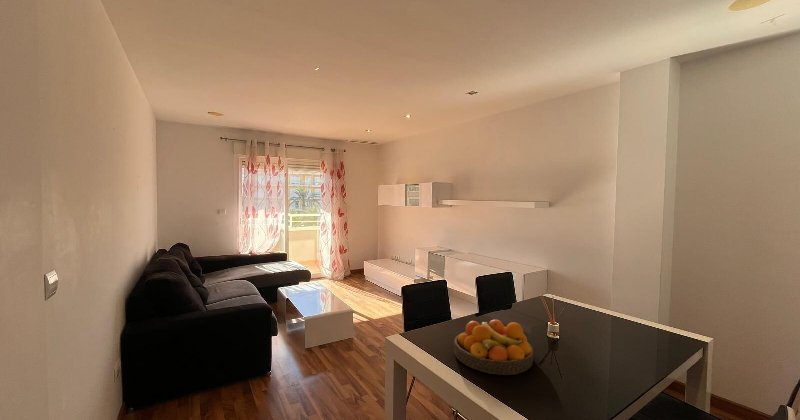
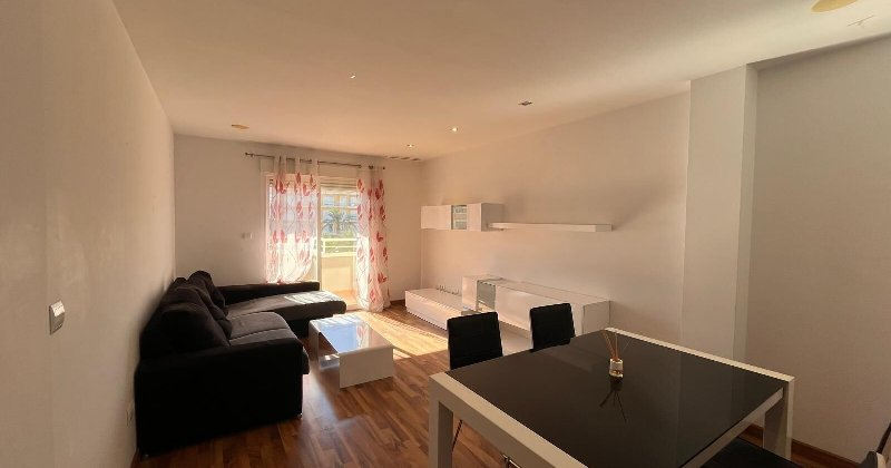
- fruit bowl [453,319,534,376]
